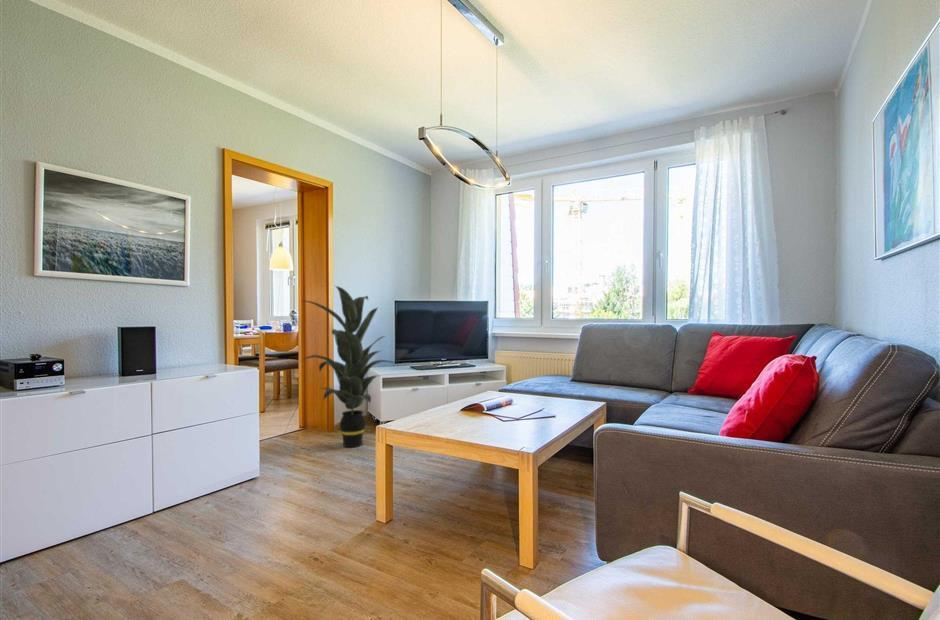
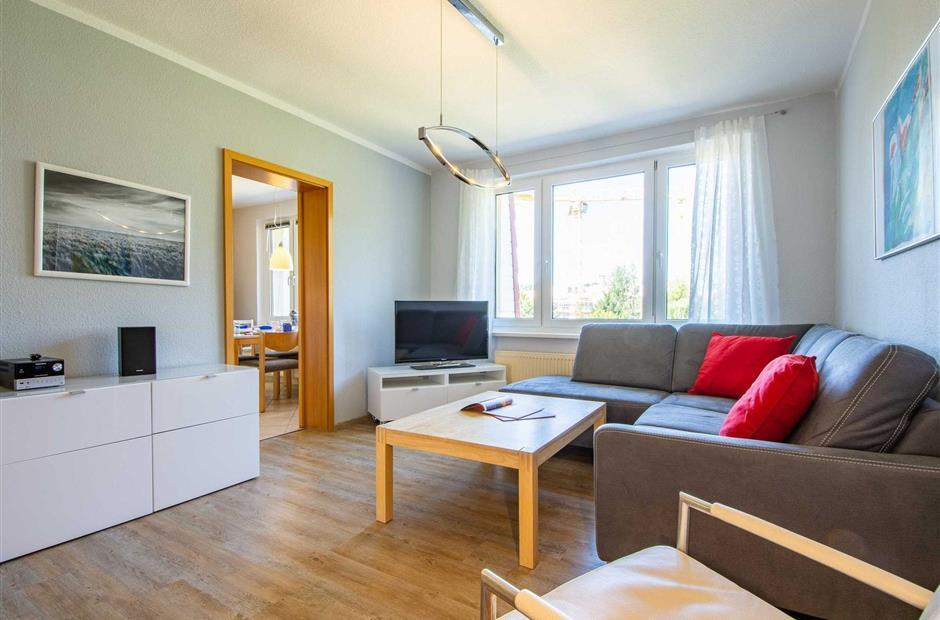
- indoor plant [299,285,399,448]
